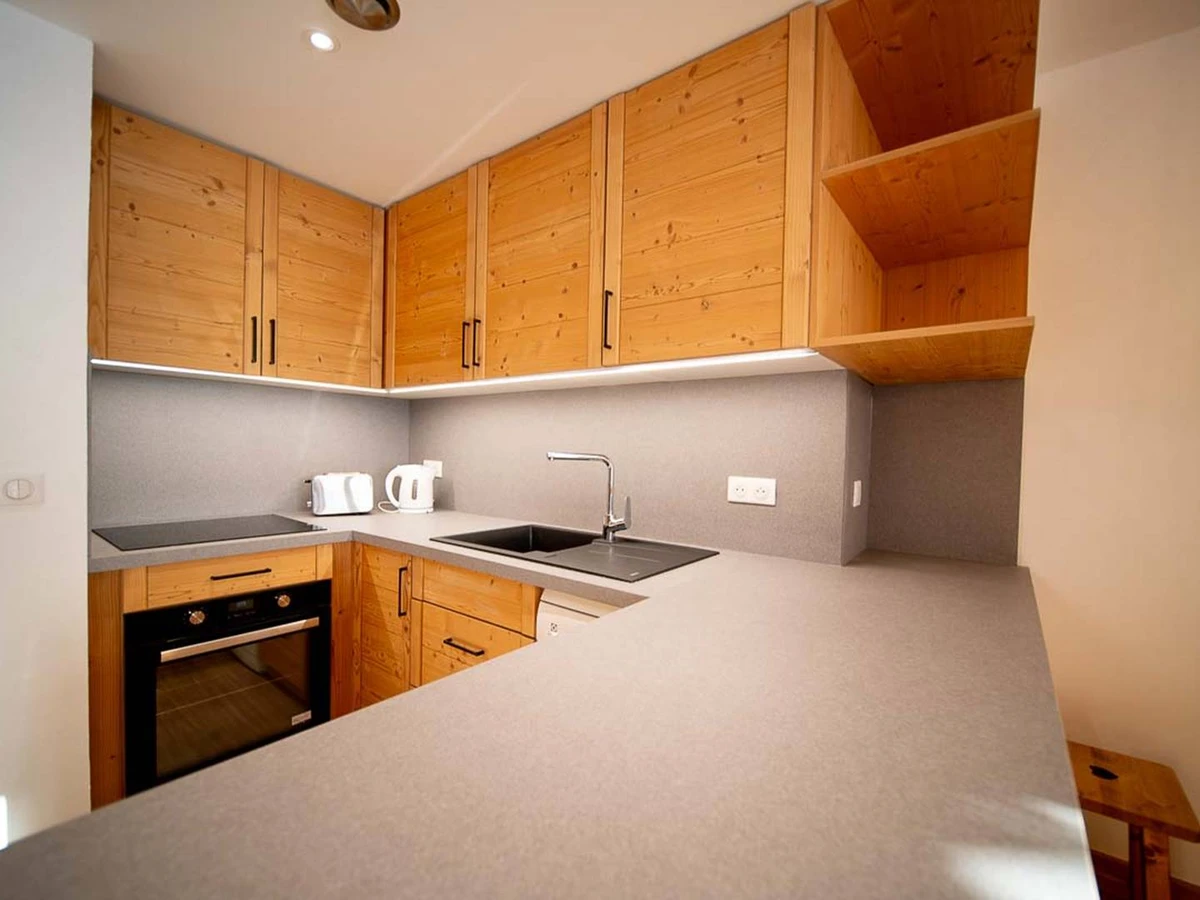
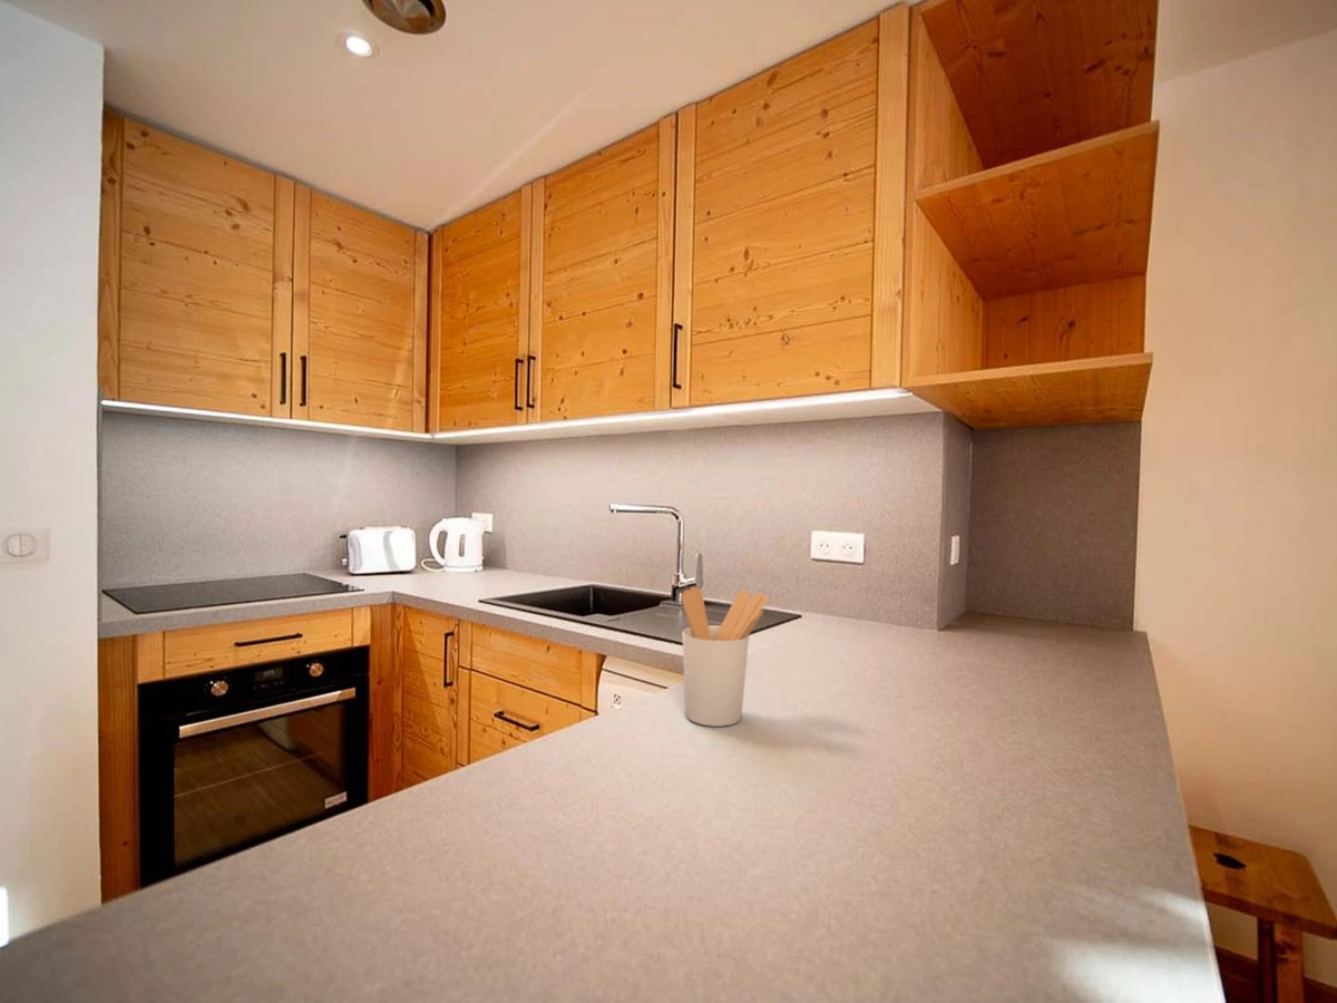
+ utensil holder [681,585,770,728]
